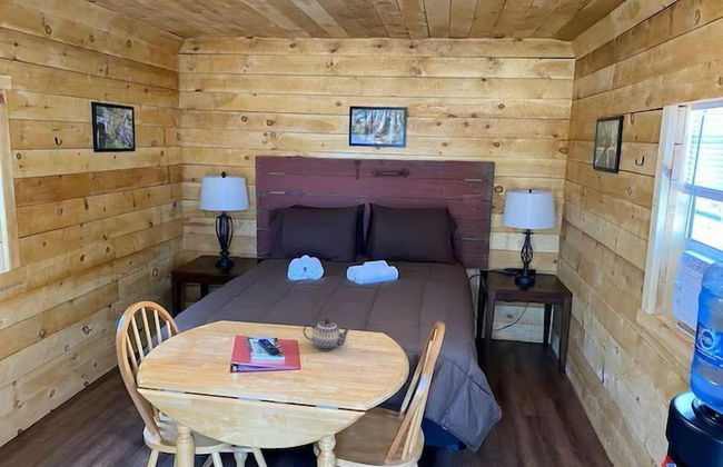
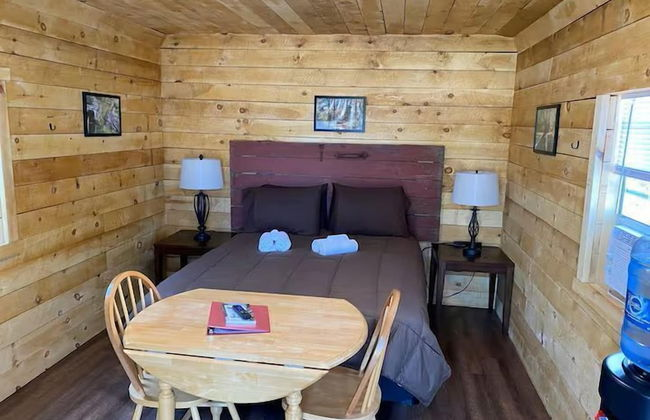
- teapot [303,318,351,352]
